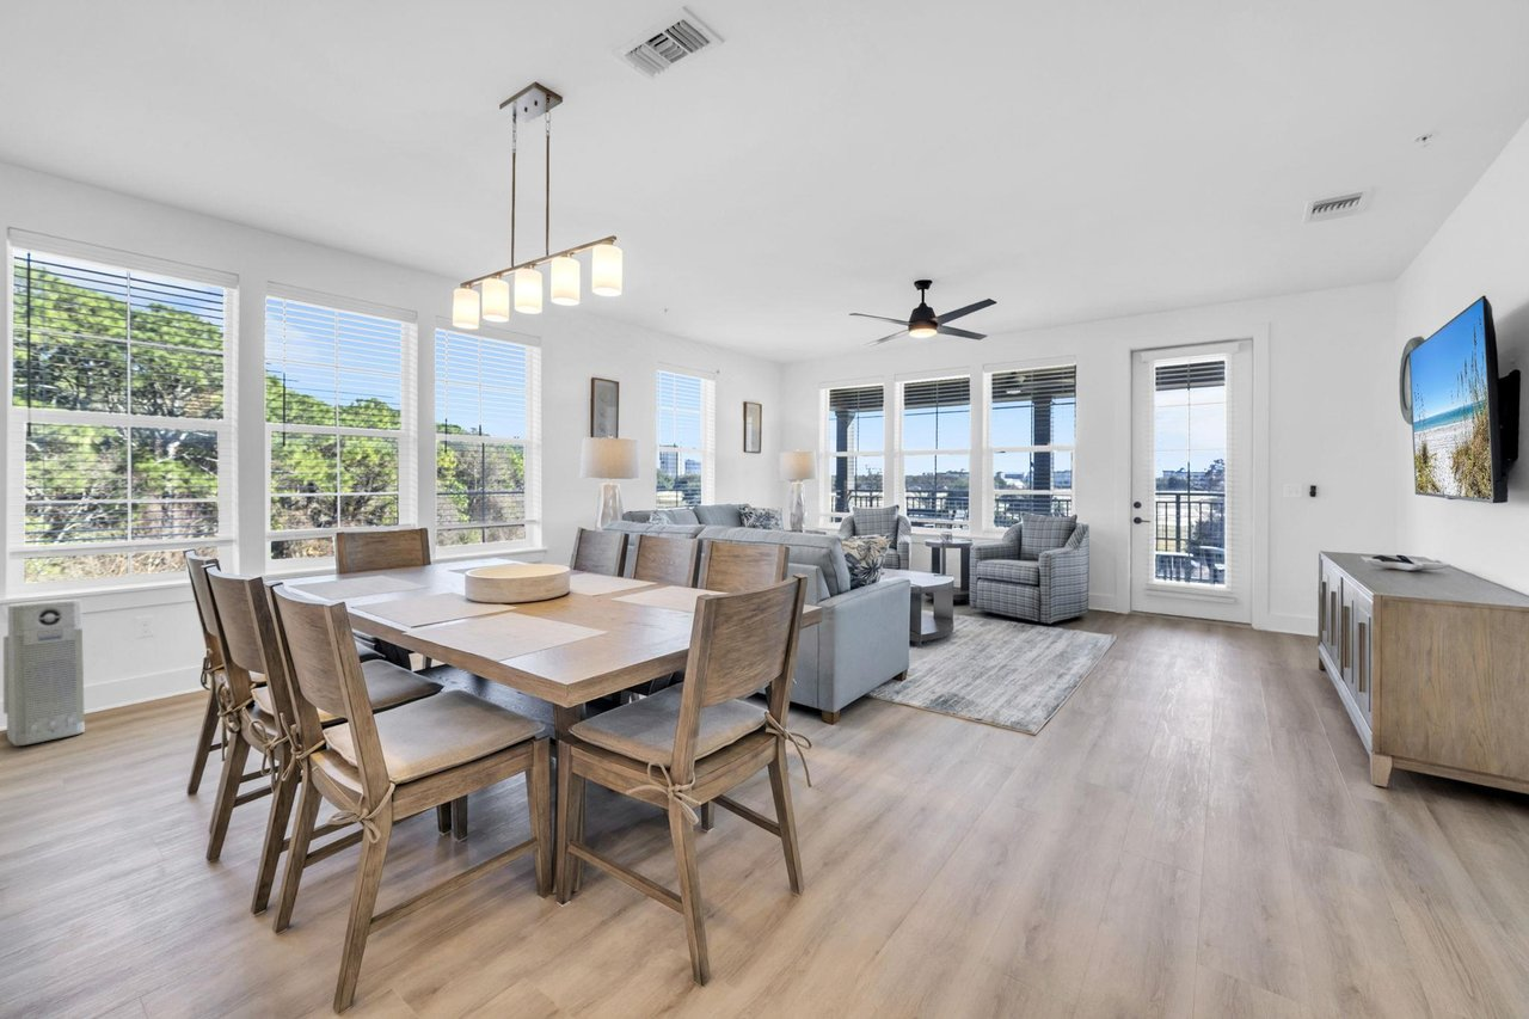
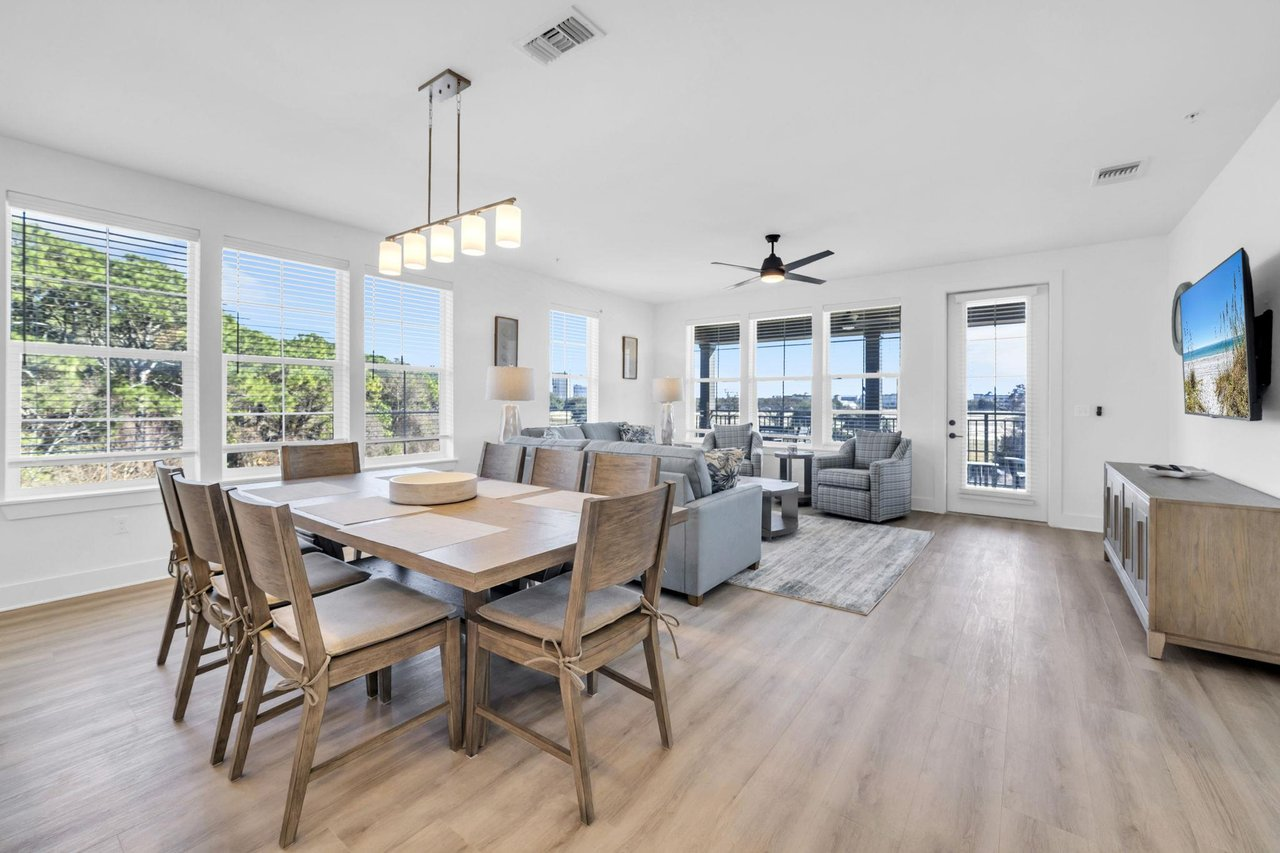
- air purifier [2,598,86,747]
